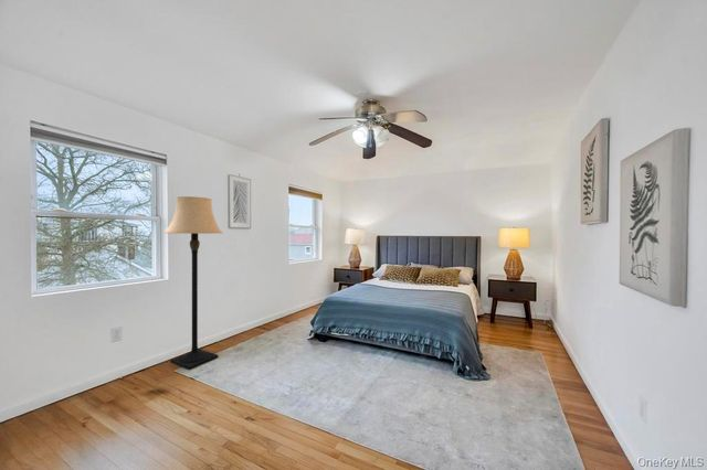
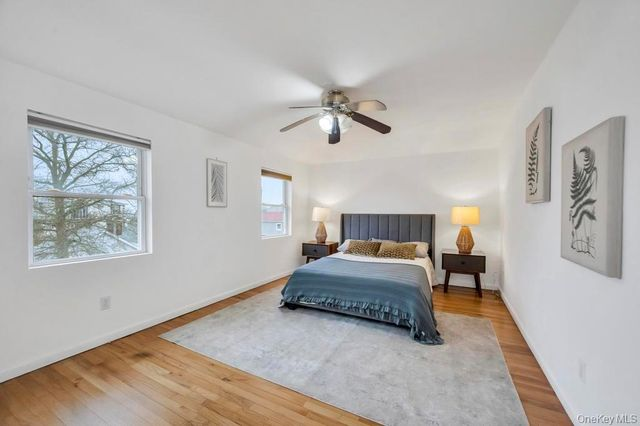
- lamp [163,195,223,371]
